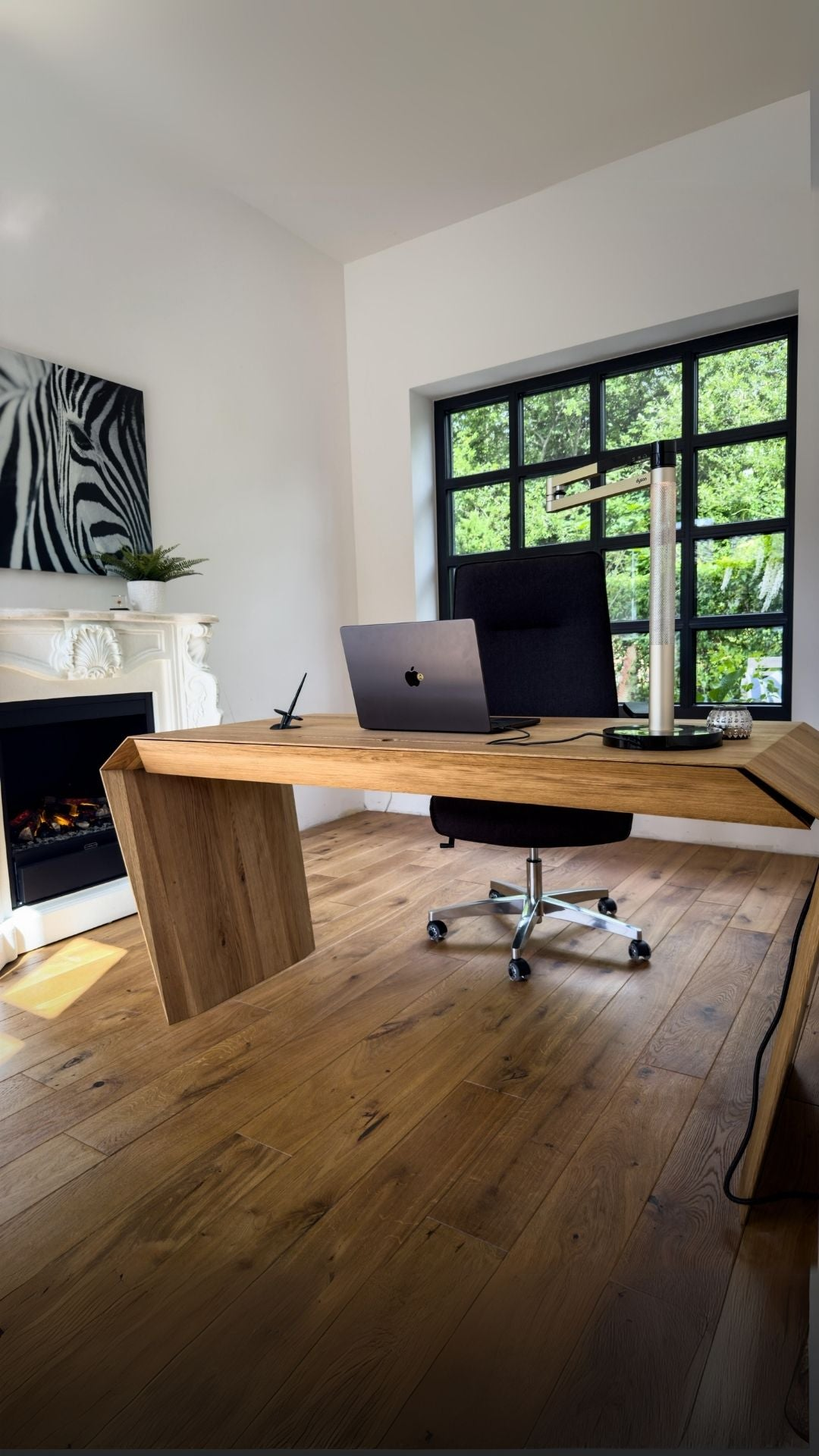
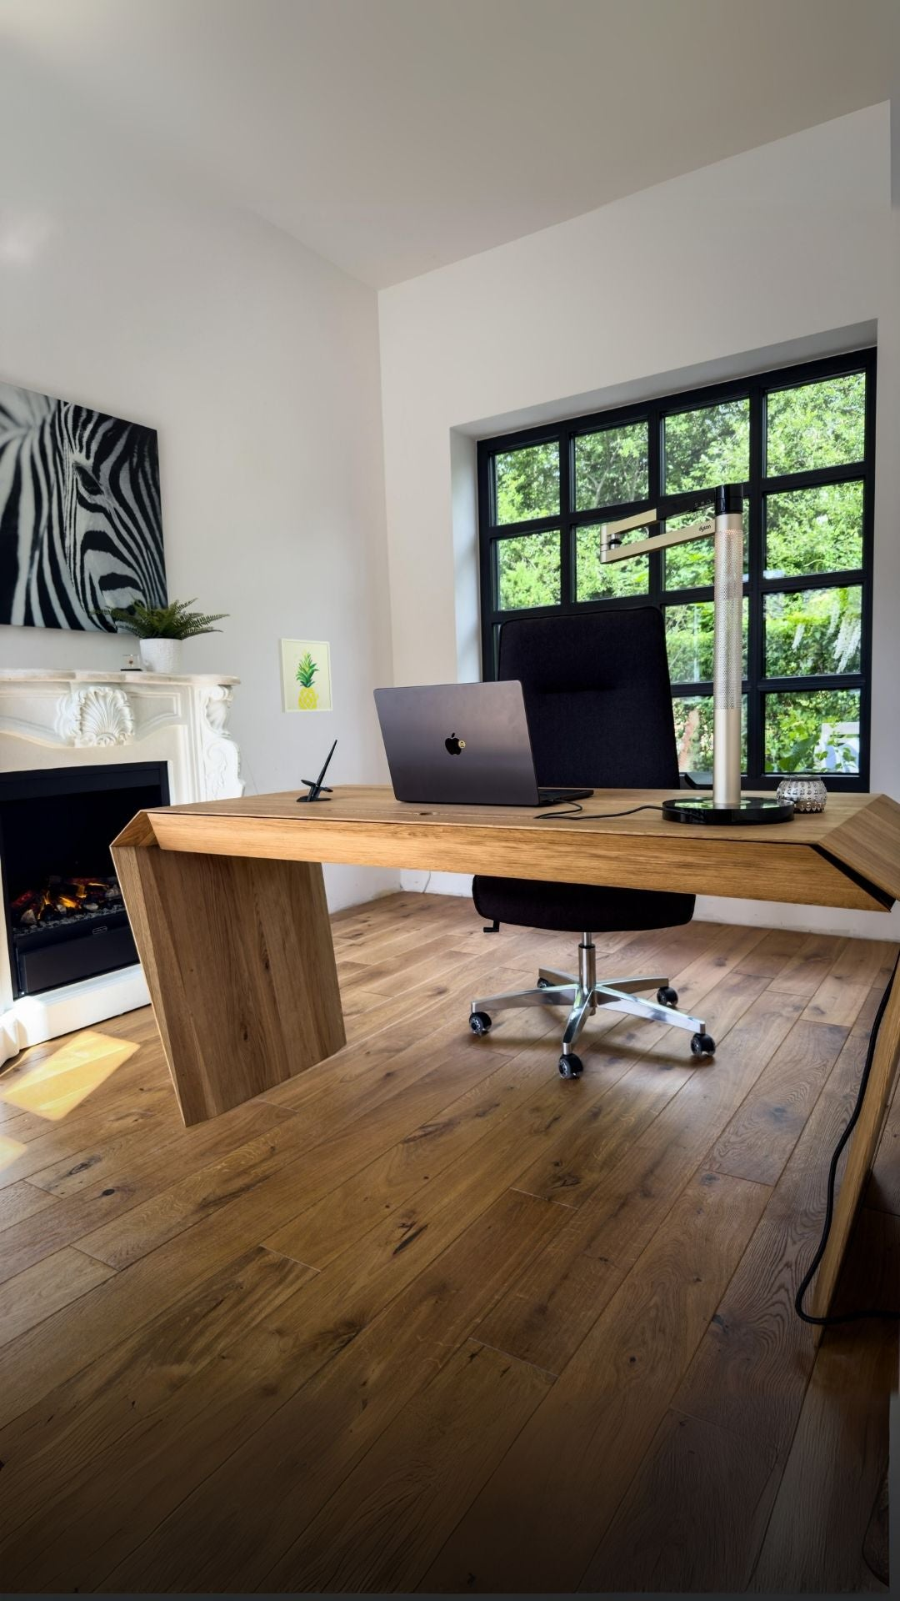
+ wall art [277,638,333,713]
